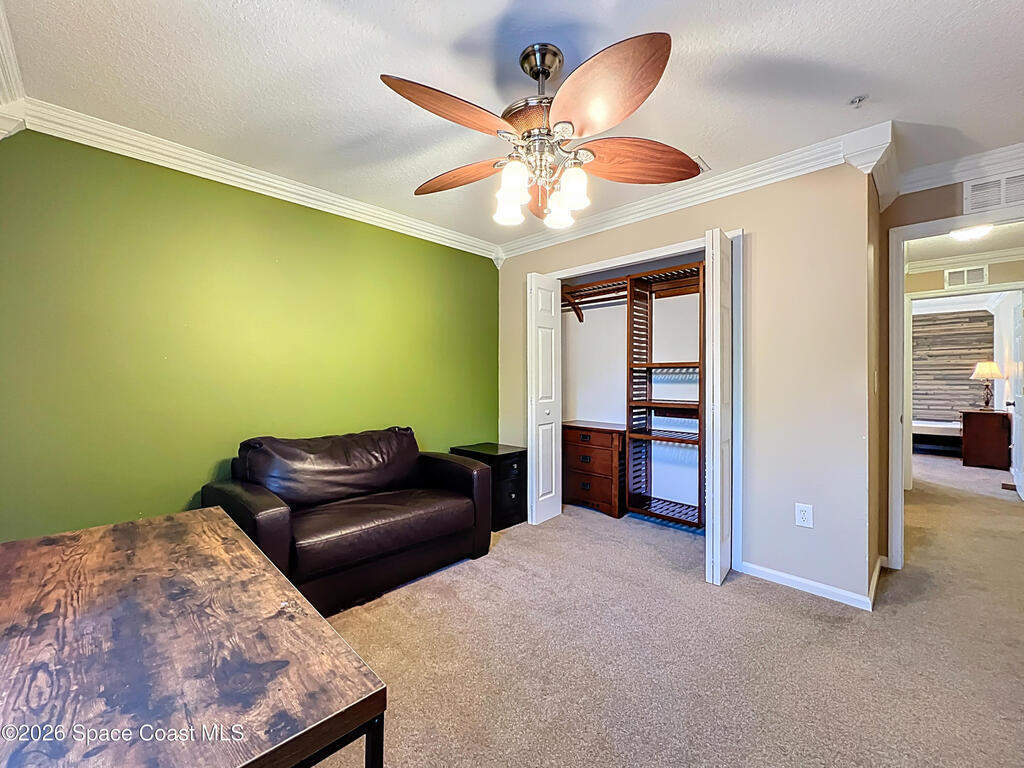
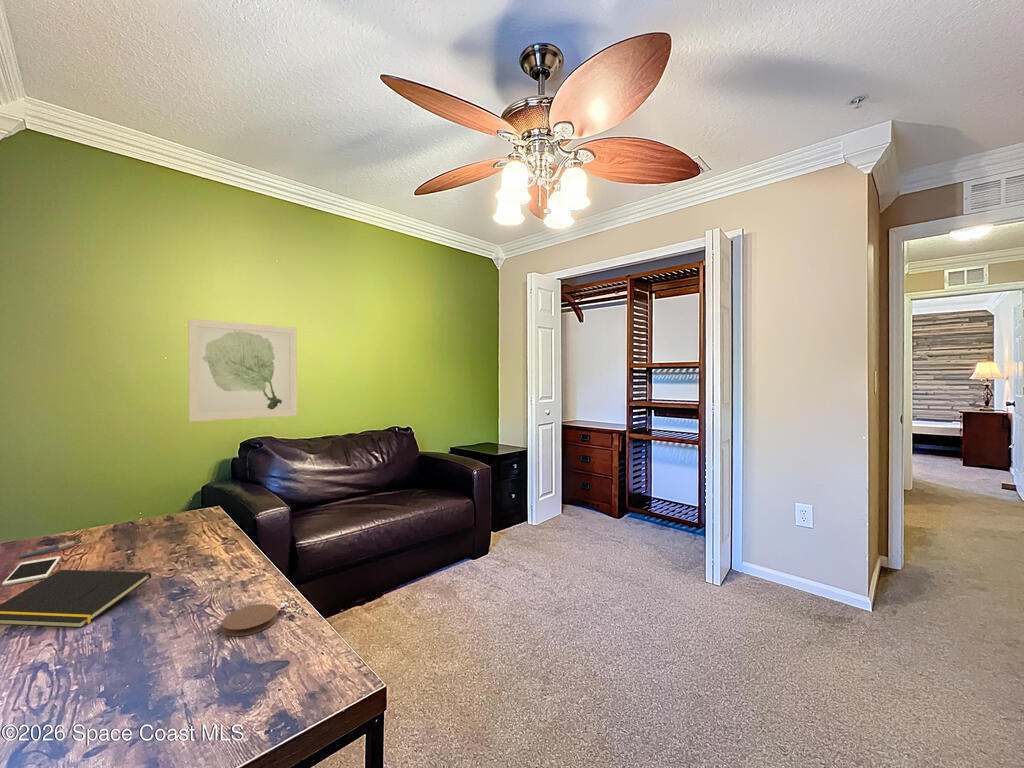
+ cell phone [1,555,62,587]
+ notepad [0,569,152,629]
+ wall art [187,318,298,422]
+ pen [17,539,86,559]
+ coaster [221,603,278,637]
